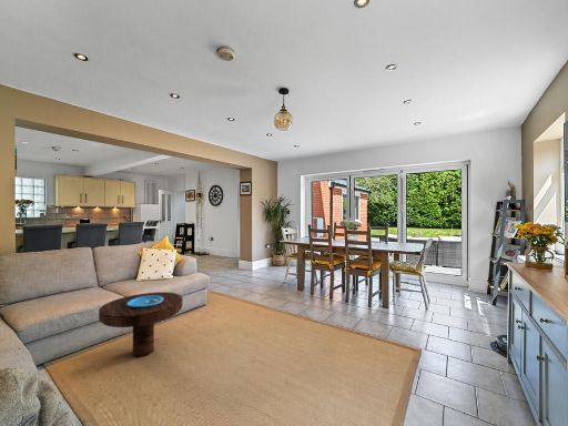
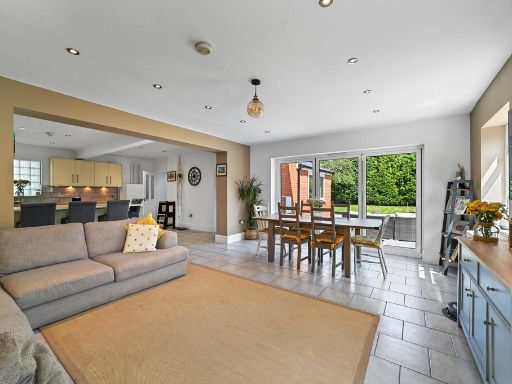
- side table [98,291,184,358]
